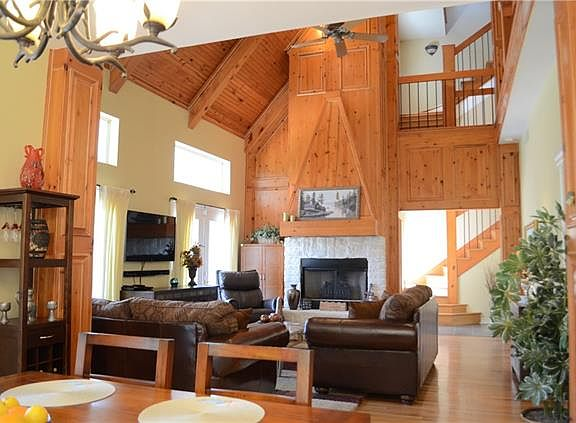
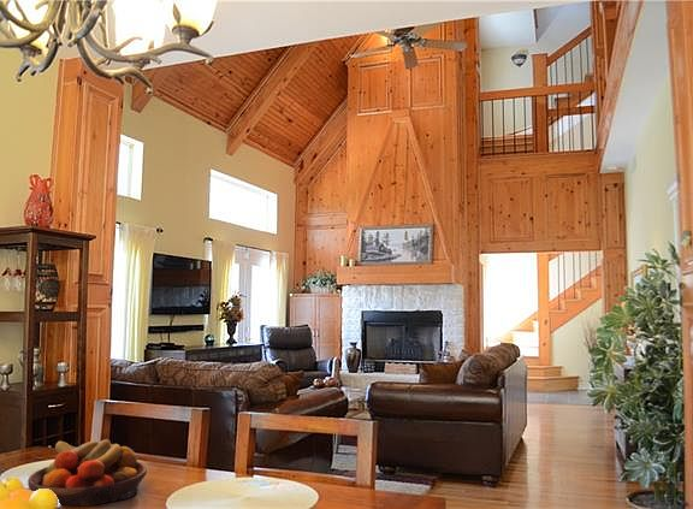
+ fruit bowl [26,438,148,508]
